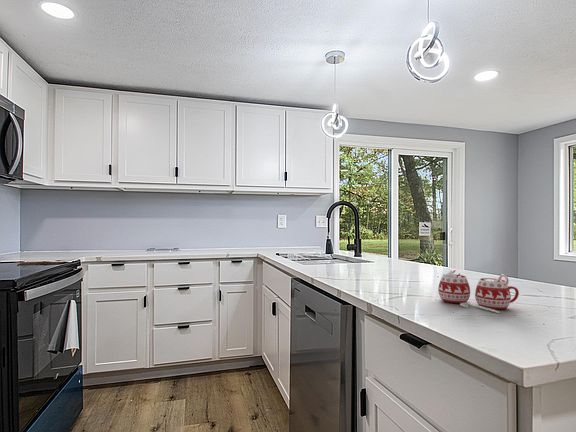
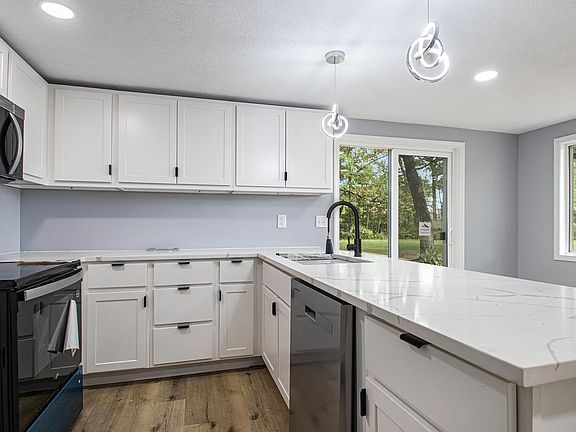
- mug [437,268,520,314]
